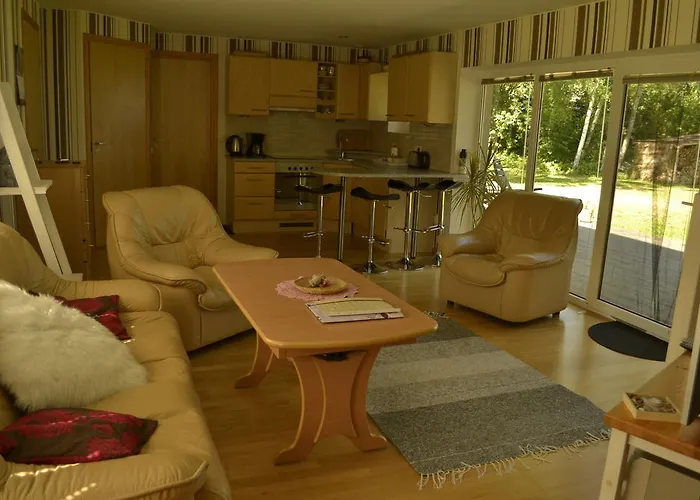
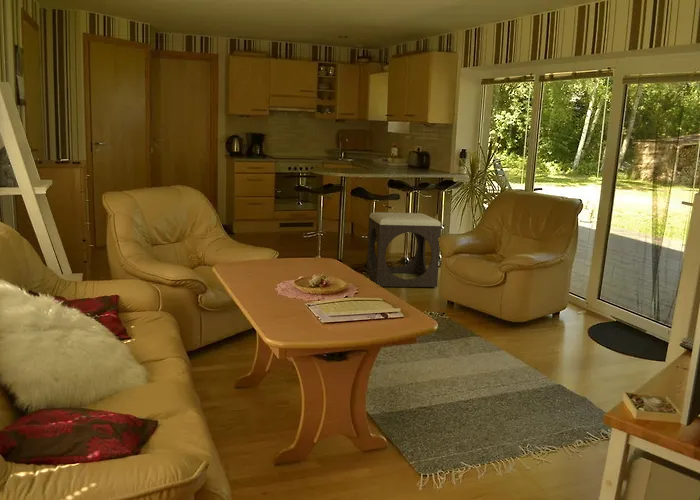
+ footstool [366,211,442,288]
